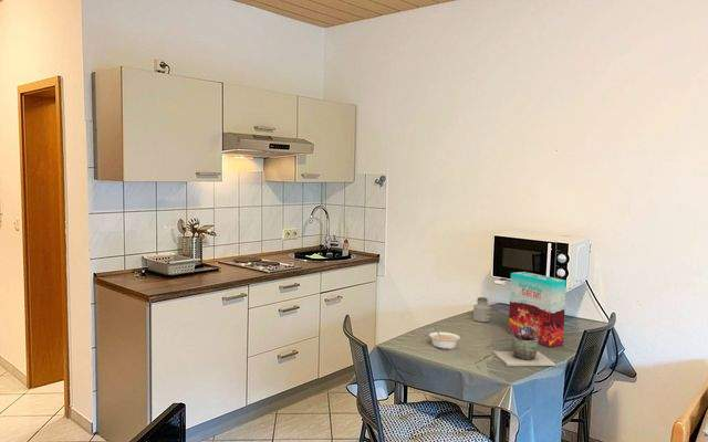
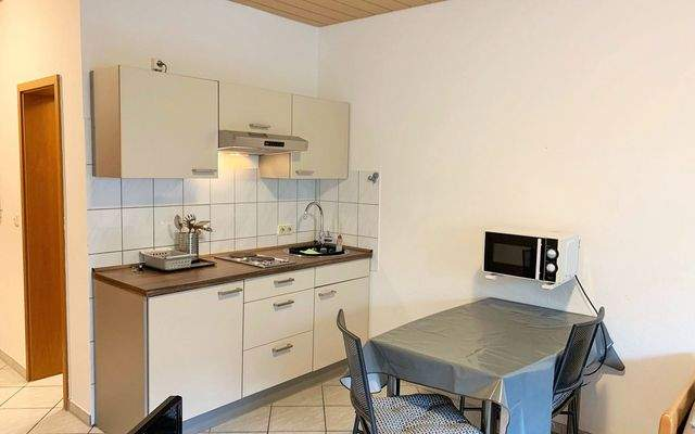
- jar [472,296,492,323]
- cereal box [508,271,568,348]
- succulent plant [491,326,556,367]
- legume [428,327,461,350]
